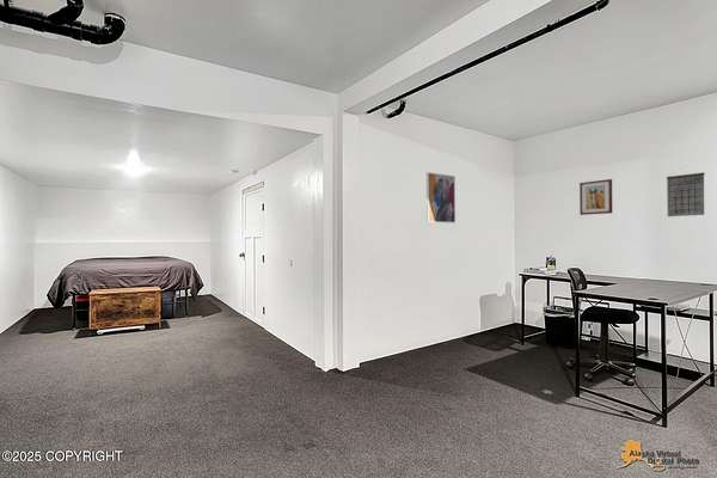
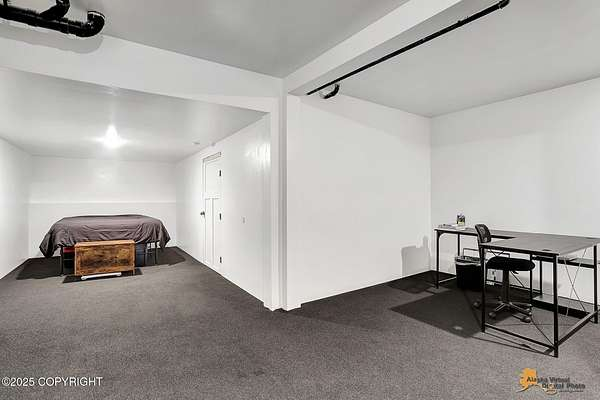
- wall art [578,178,613,216]
- calendar [666,165,706,217]
- wall art [425,171,456,223]
